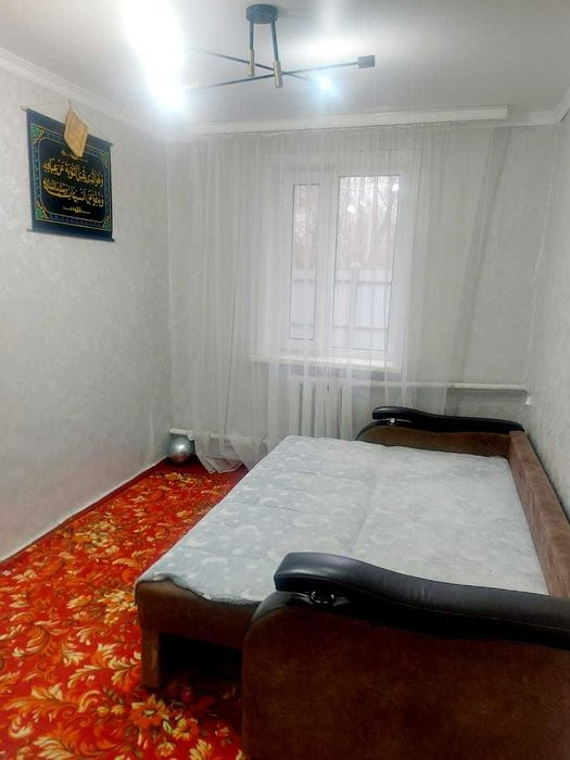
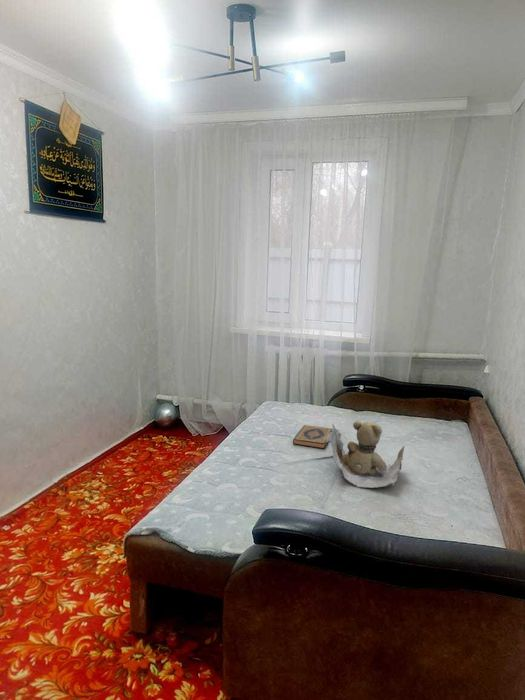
+ teddy bear [326,420,405,489]
+ hardback book [292,424,332,450]
